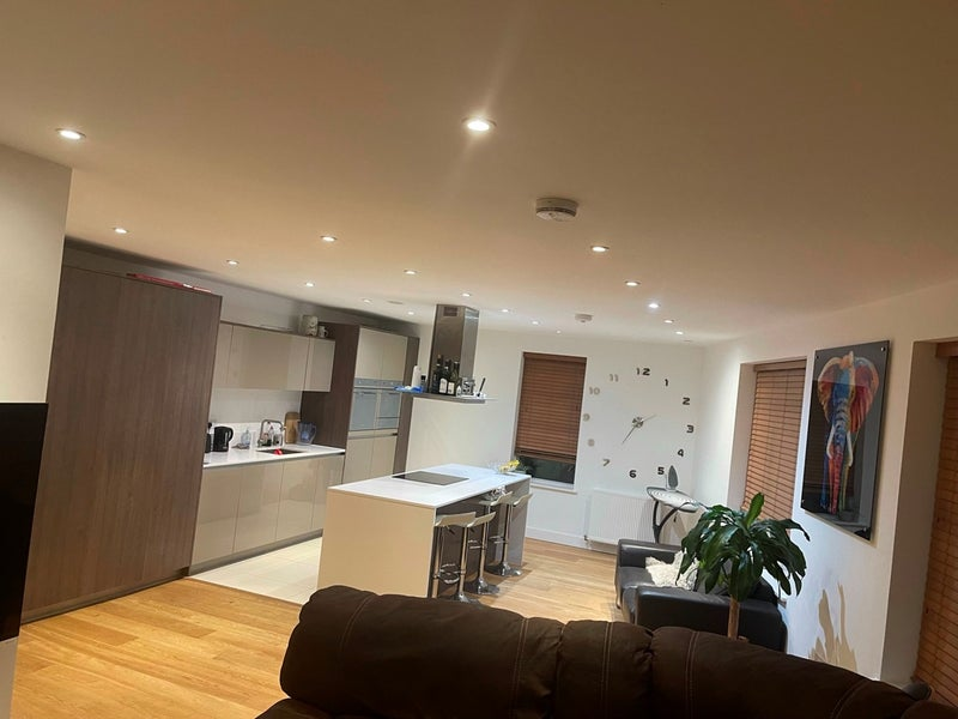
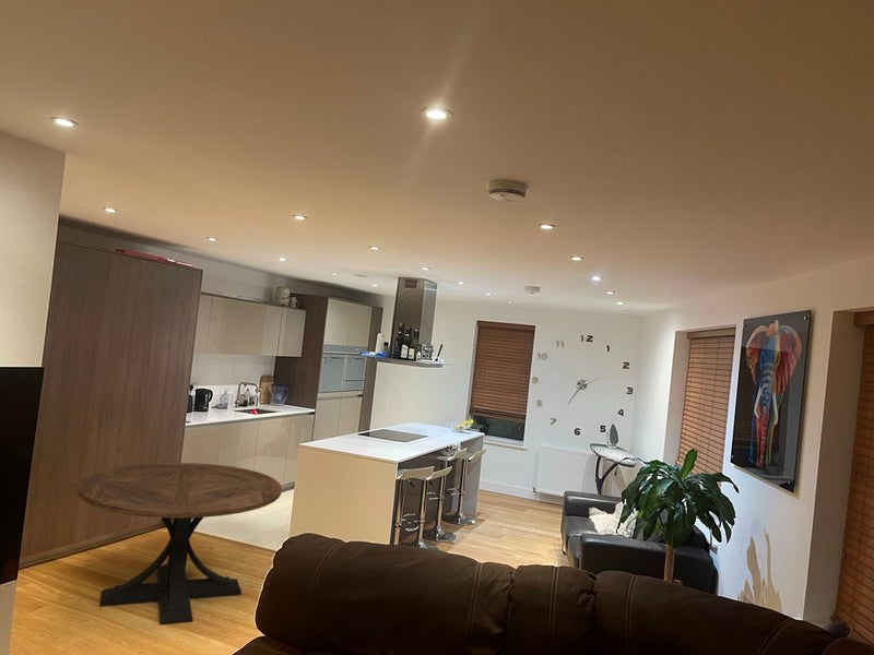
+ round table [76,462,283,627]
